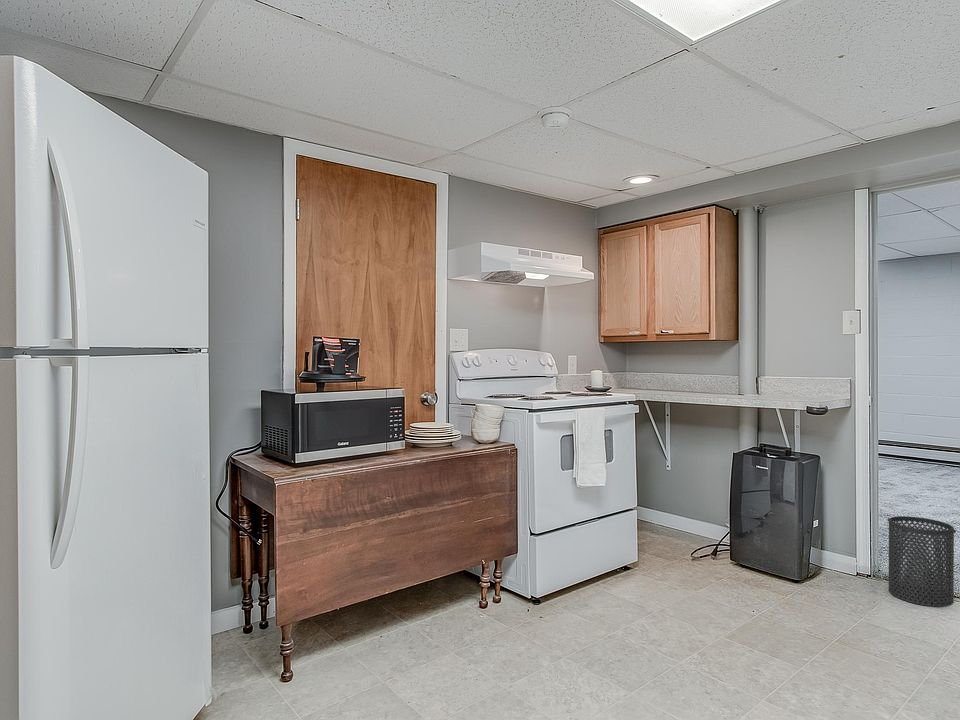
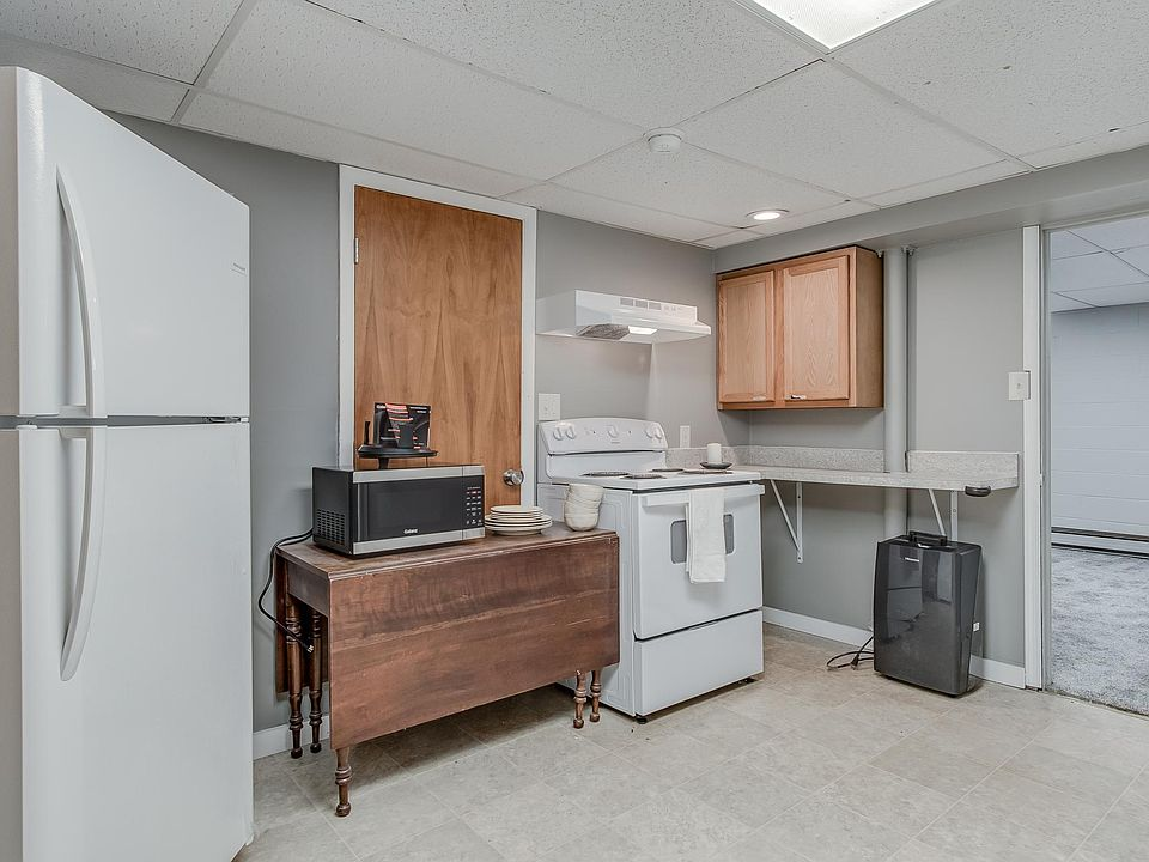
- trash can [886,515,957,608]
